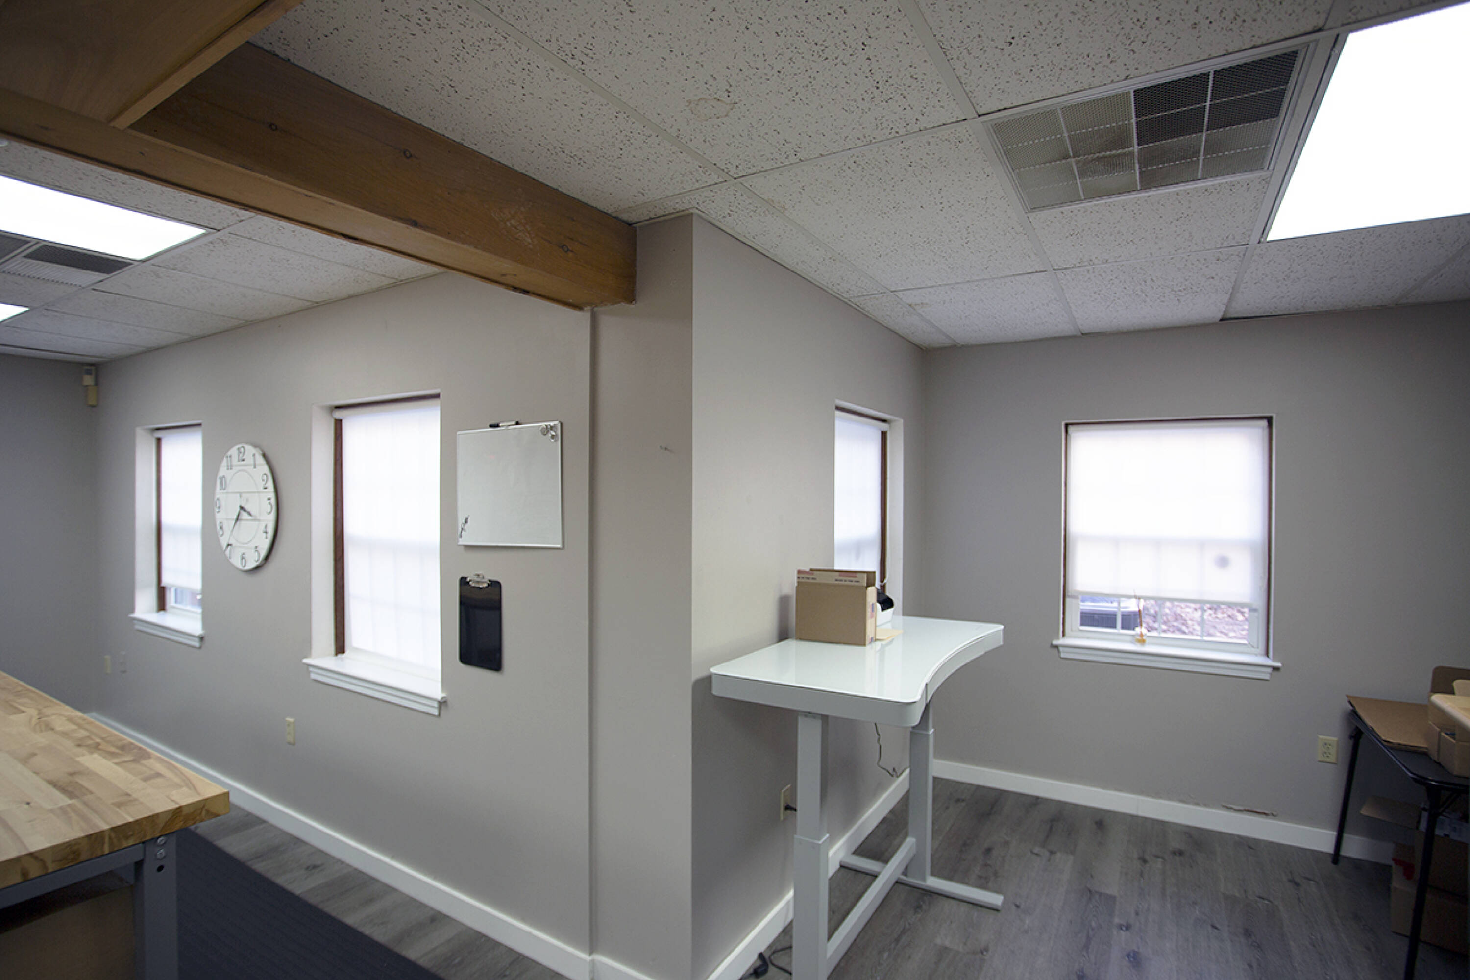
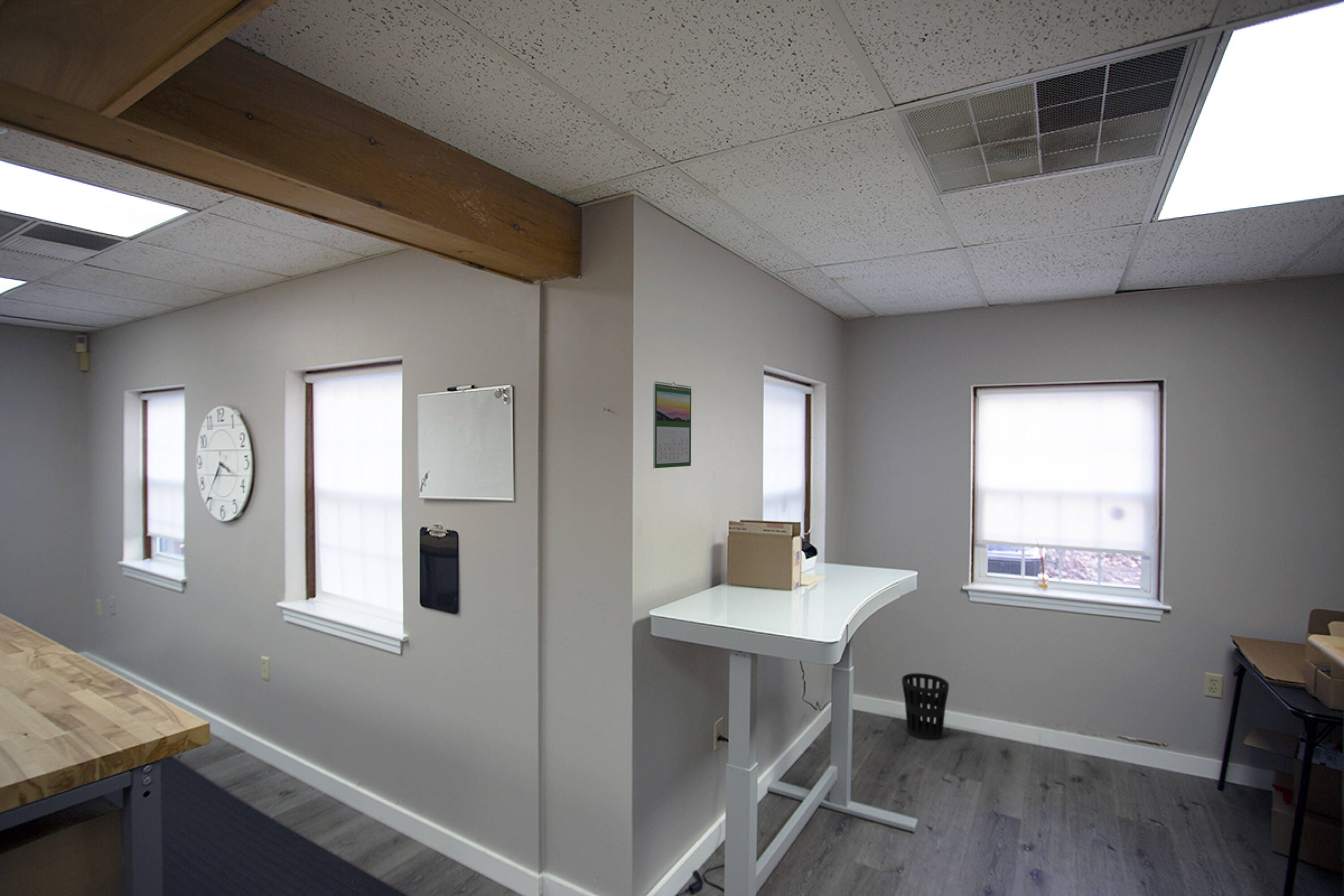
+ wastebasket [901,672,949,741]
+ calendar [653,381,692,469]
